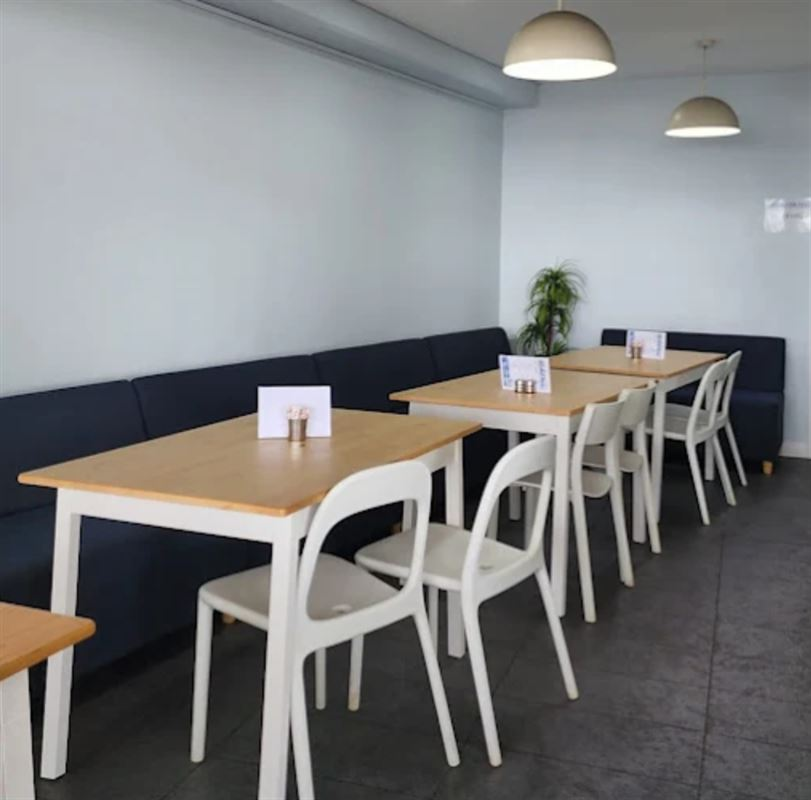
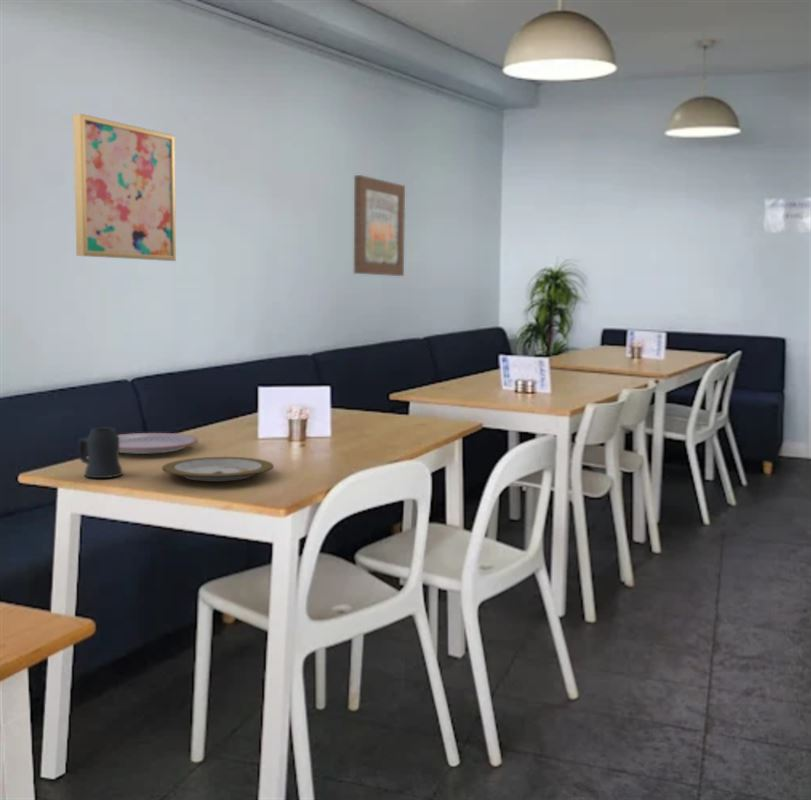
+ plate [117,432,199,455]
+ wall art [353,174,406,277]
+ wall art [72,113,177,262]
+ plate [161,456,275,483]
+ mug [77,427,124,479]
